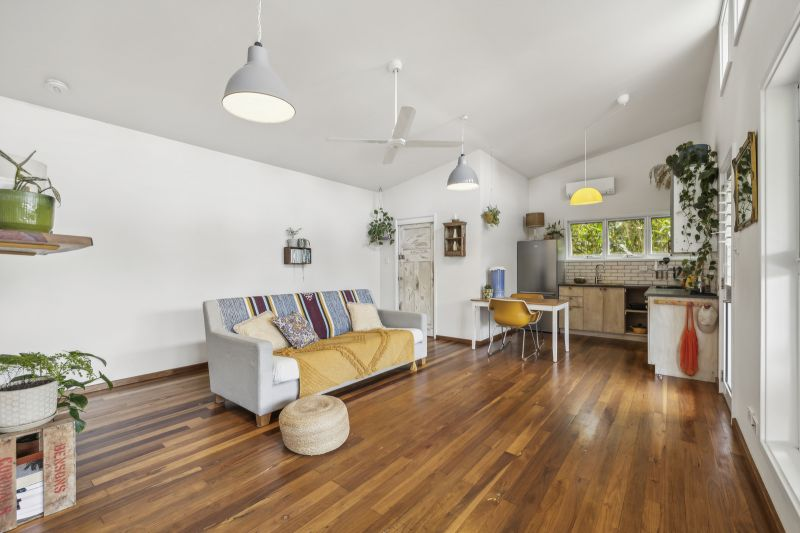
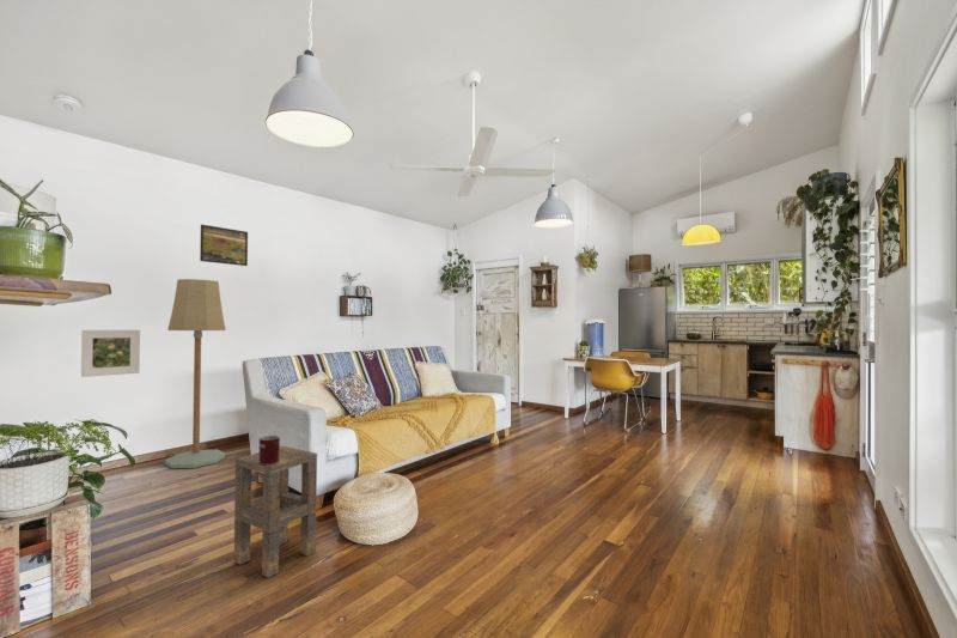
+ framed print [80,329,141,378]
+ side table [233,445,318,579]
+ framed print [199,224,249,267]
+ mug [258,435,281,464]
+ floor lamp [164,278,227,469]
